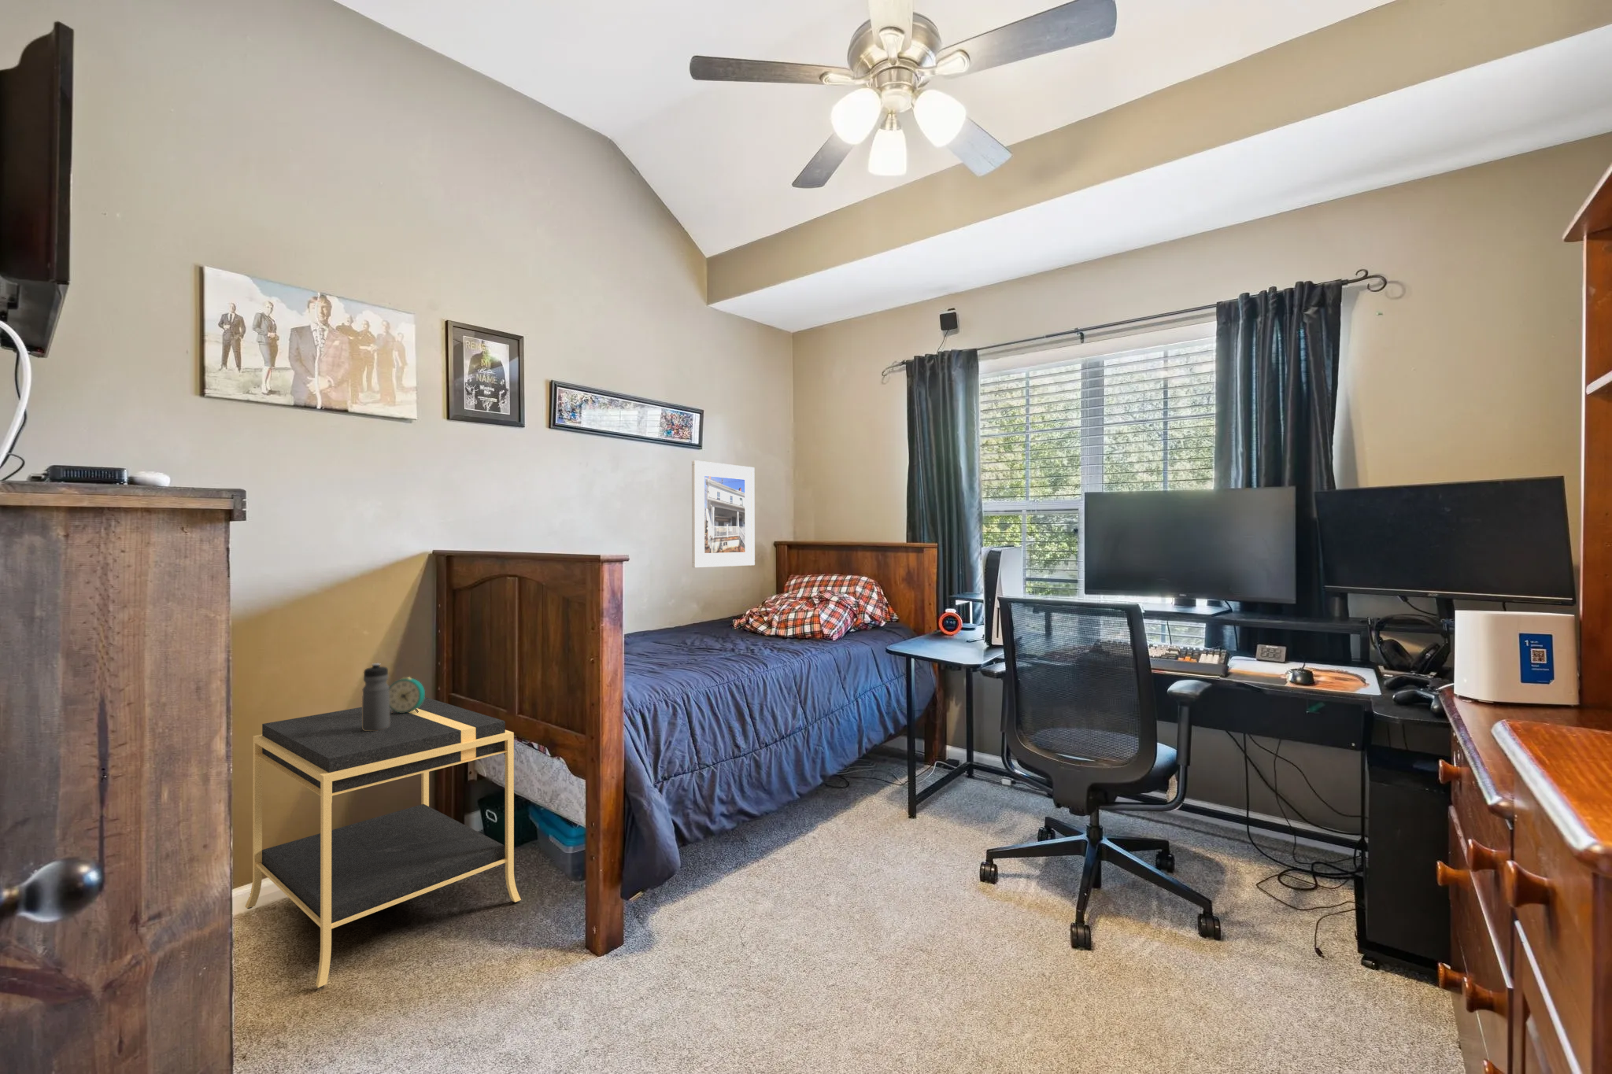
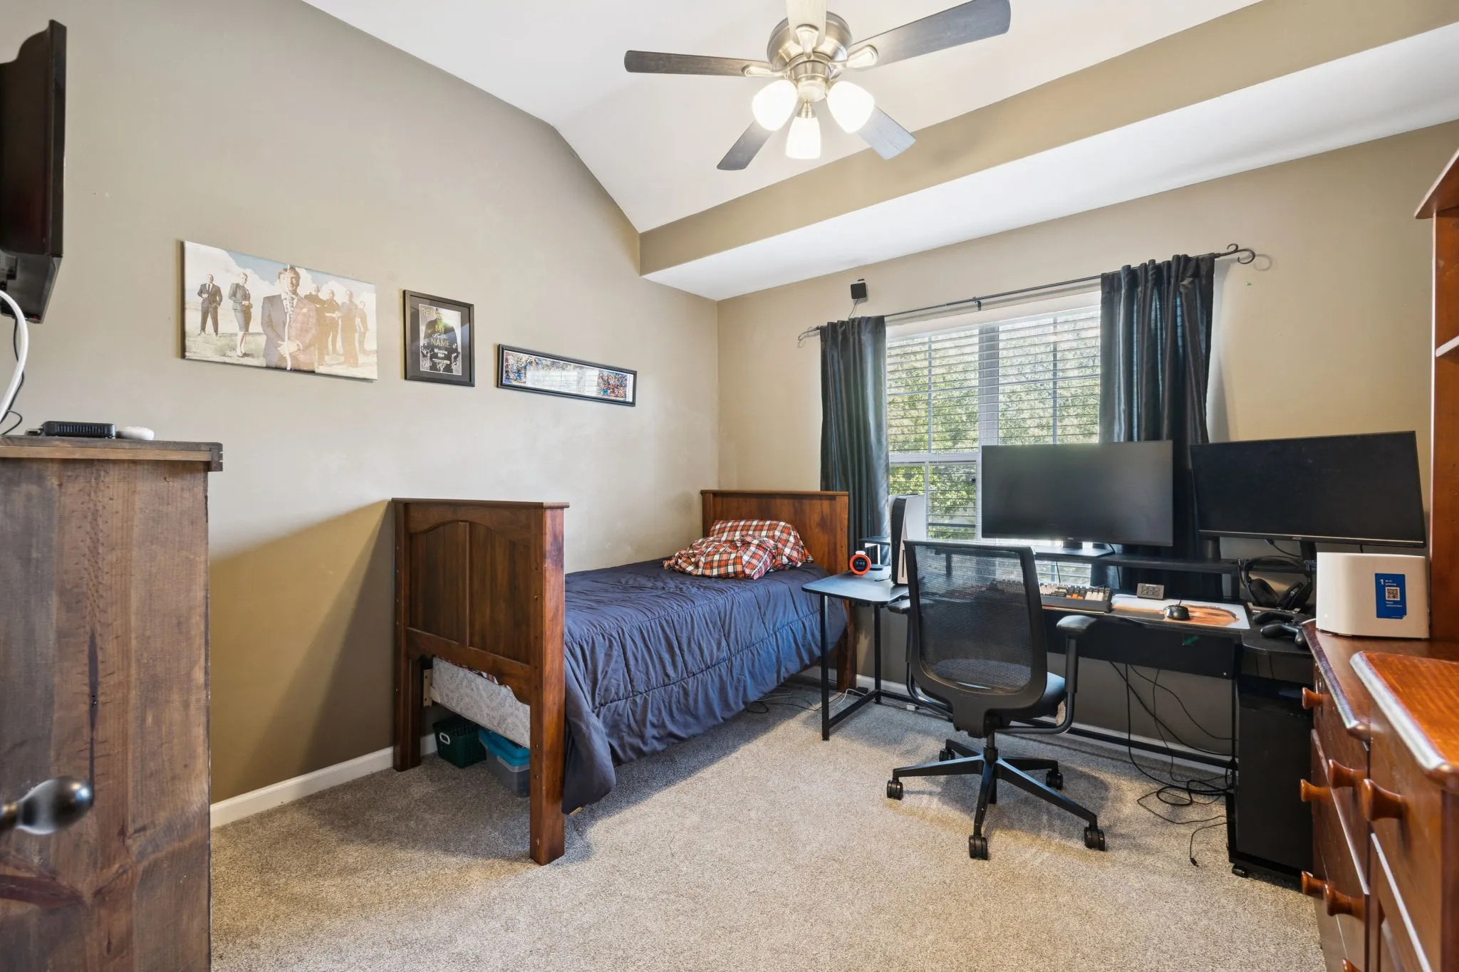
- alarm clock [388,676,425,713]
- nightstand [244,696,521,988]
- water bottle [361,663,390,731]
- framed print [692,459,755,568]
